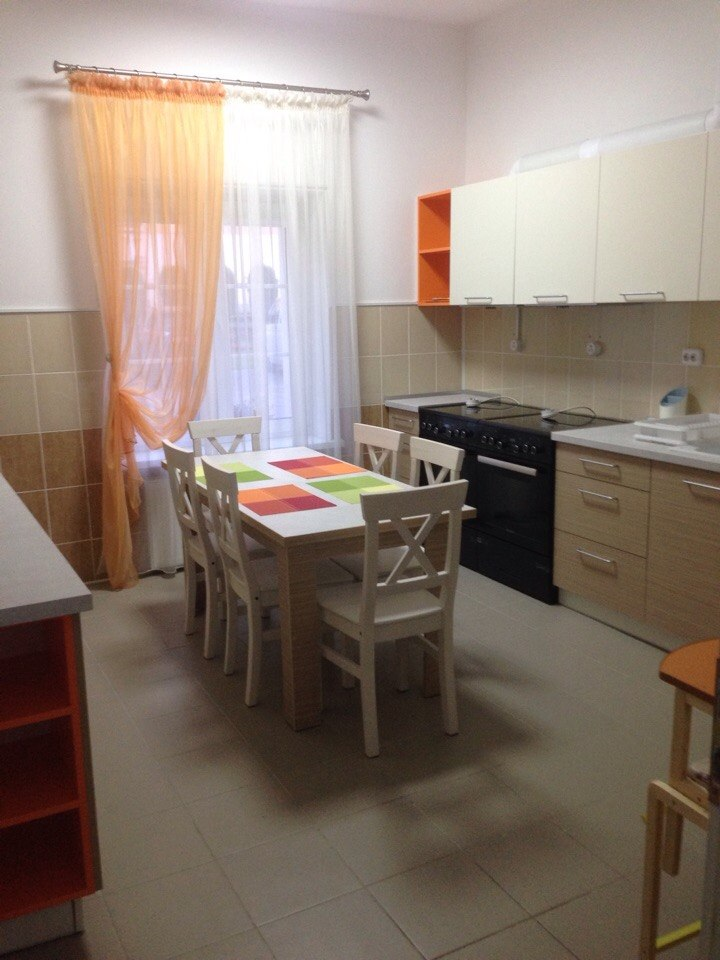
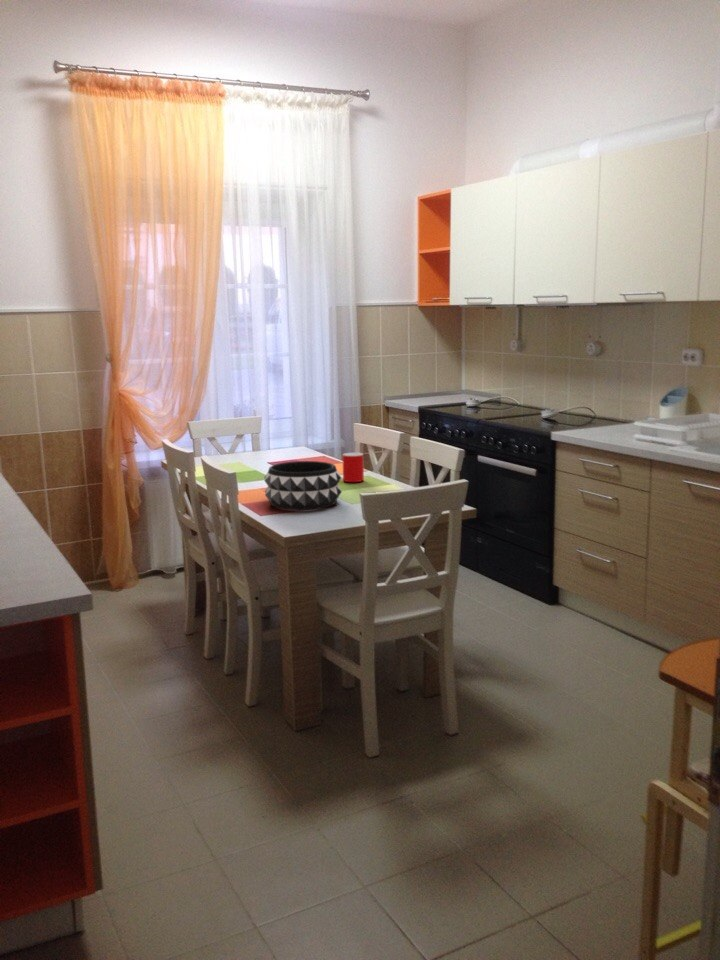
+ decorative bowl [263,460,343,511]
+ cup [342,452,365,483]
